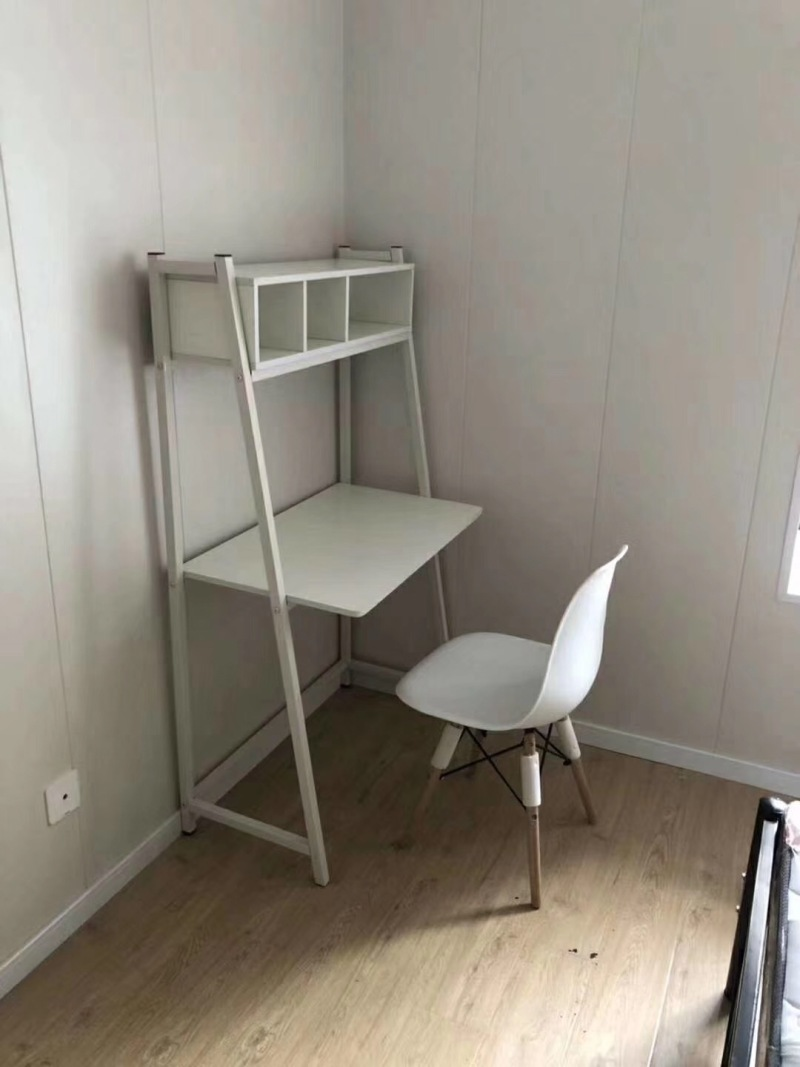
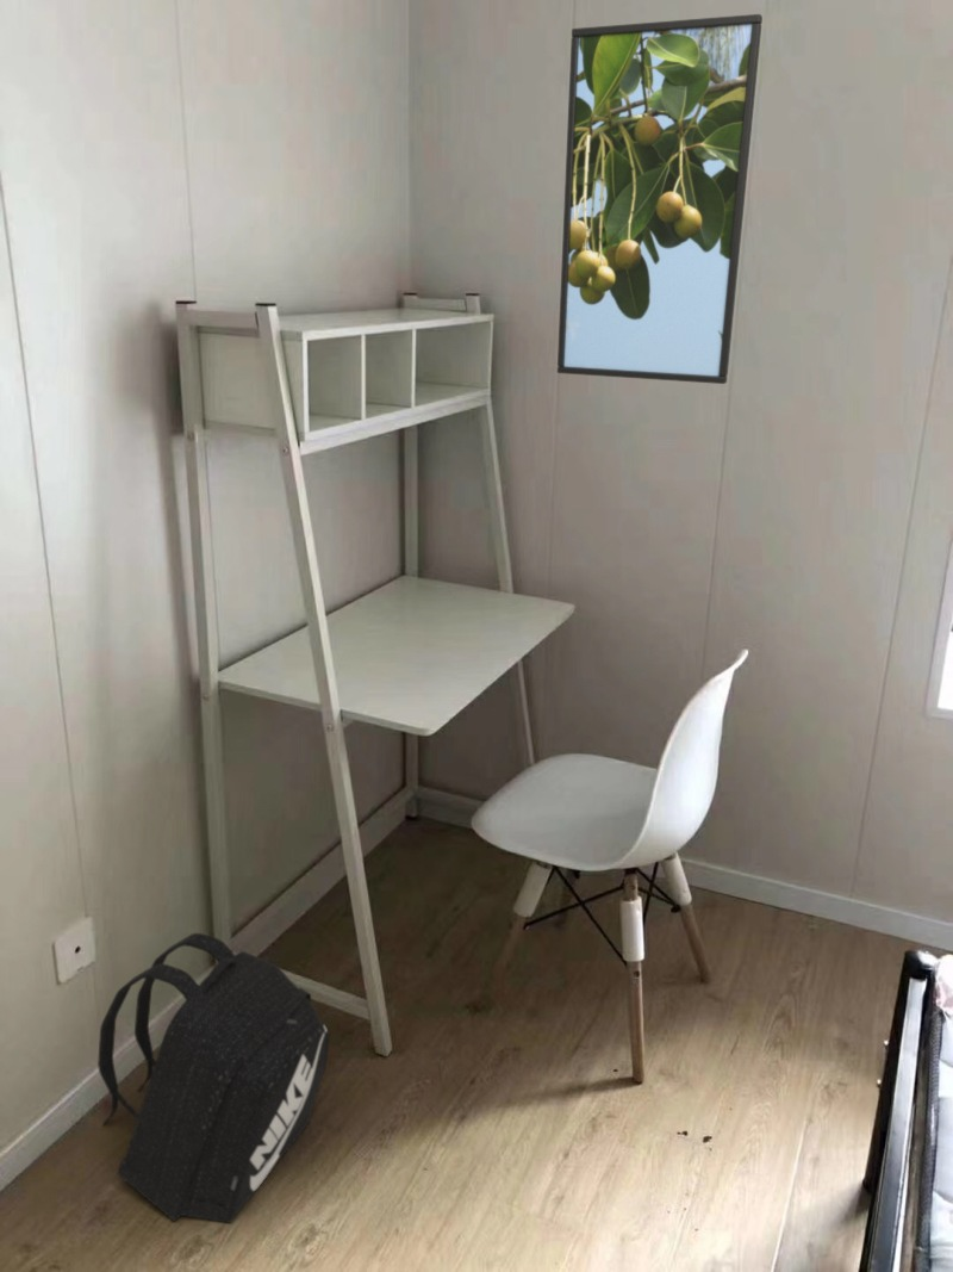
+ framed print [556,13,764,385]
+ backpack [96,932,330,1224]
